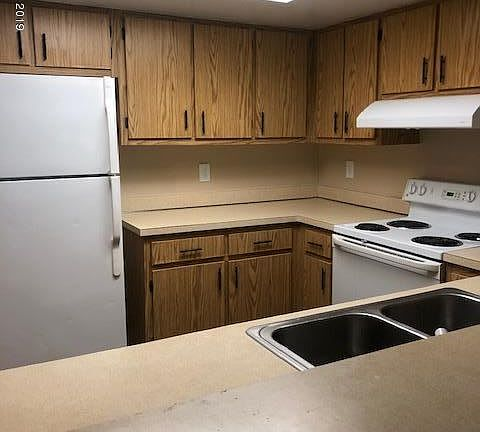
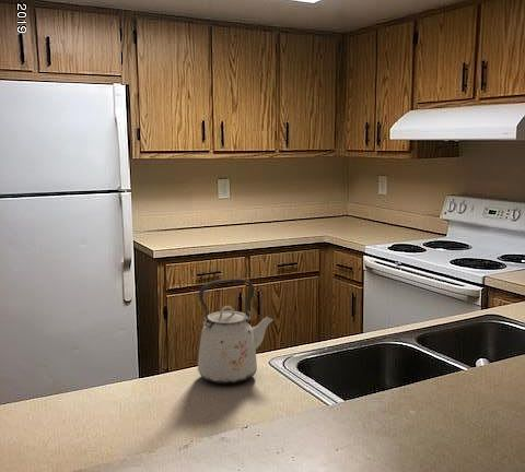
+ kettle [197,278,275,385]
